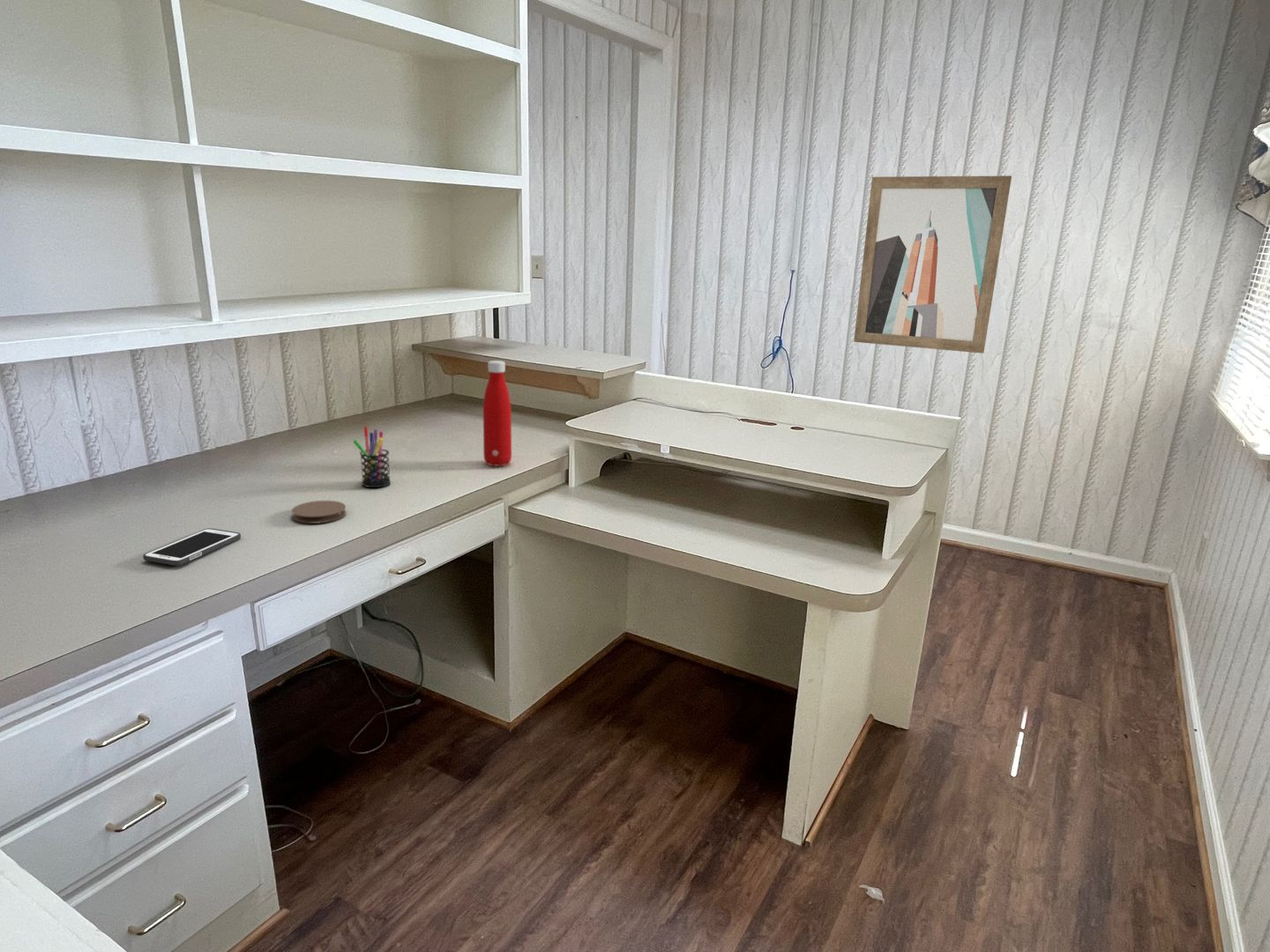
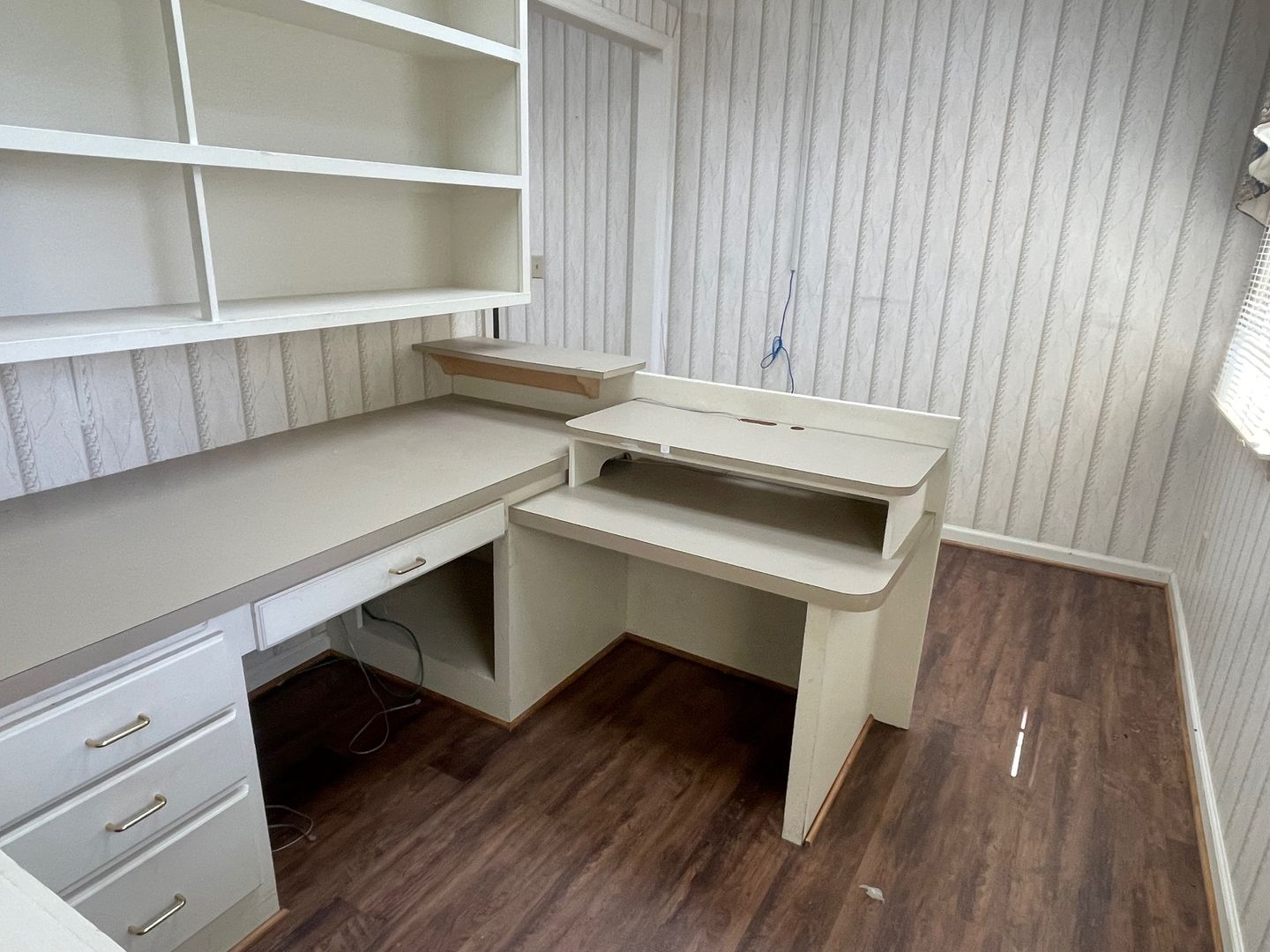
- coaster [291,500,347,524]
- cell phone [142,527,242,566]
- bottle [482,360,512,467]
- pen holder [352,426,392,488]
- wall art [853,175,1012,354]
